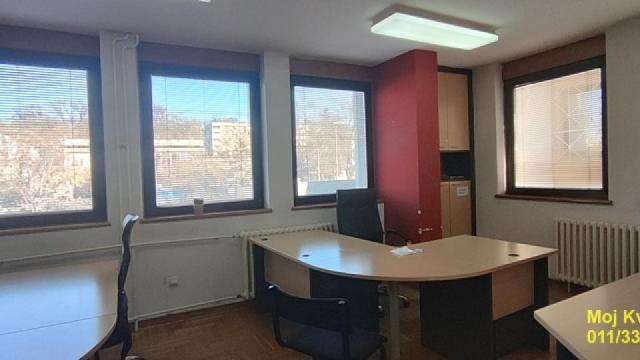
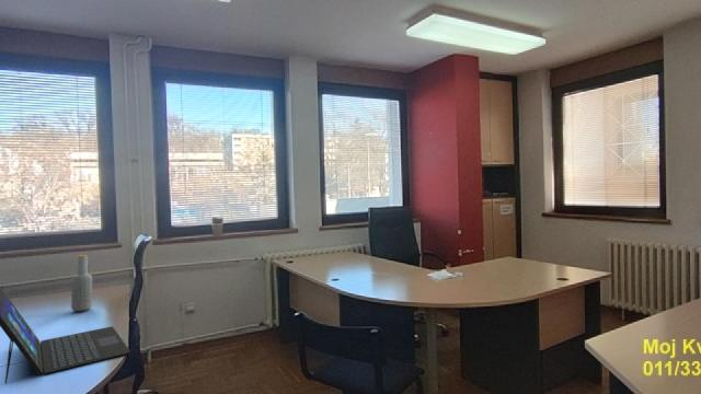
+ laptop [0,289,131,385]
+ bottle [70,254,93,312]
